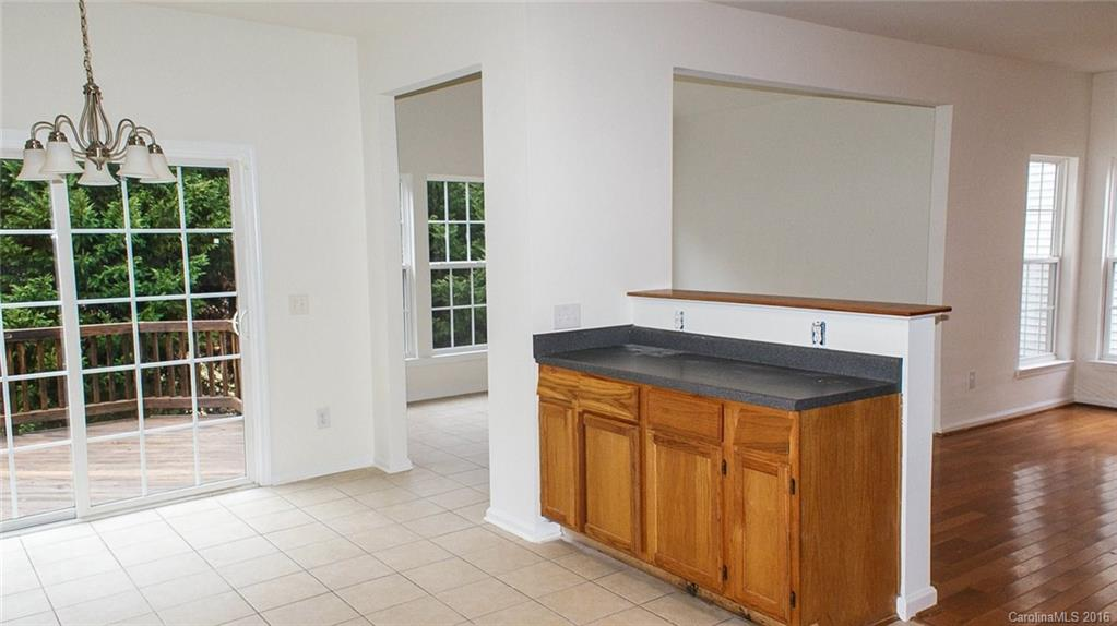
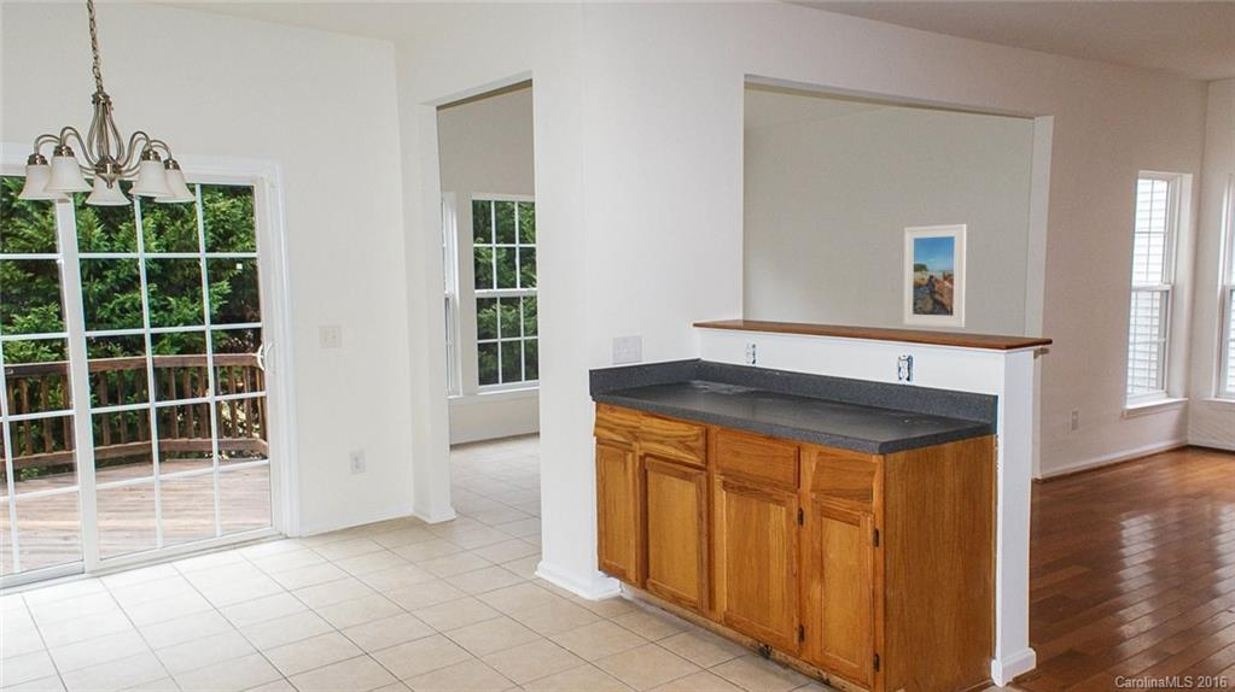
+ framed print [902,223,967,329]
